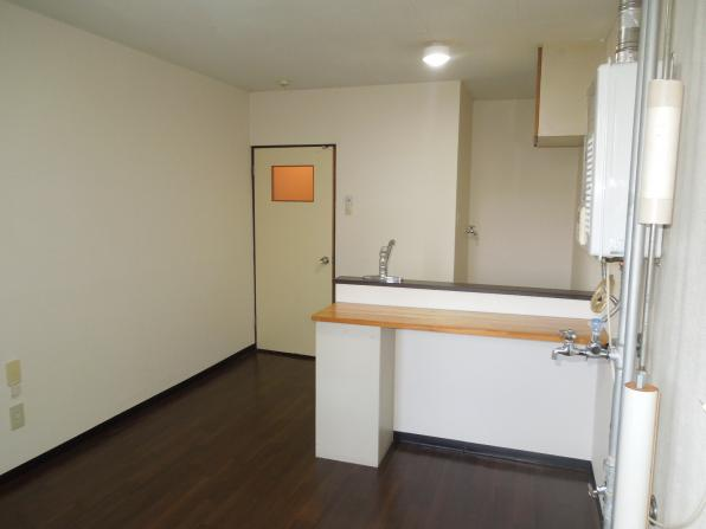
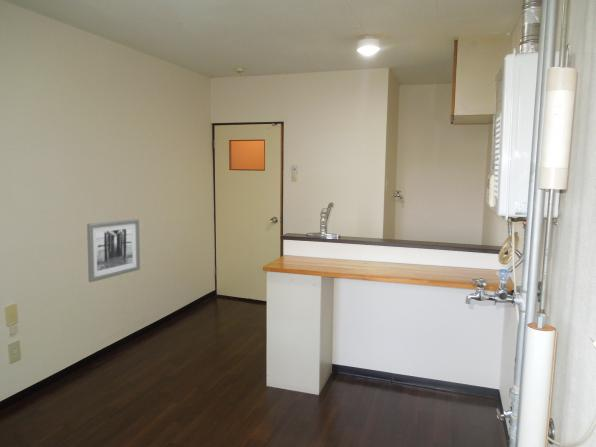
+ wall art [86,218,141,283]
